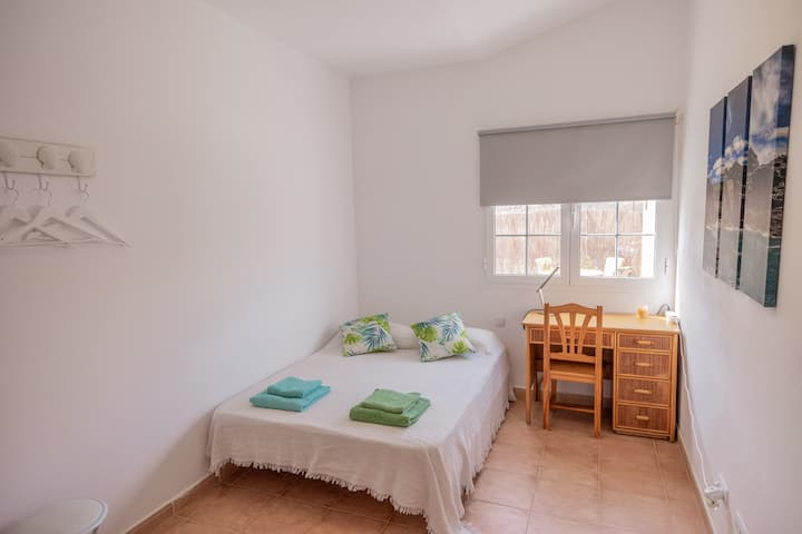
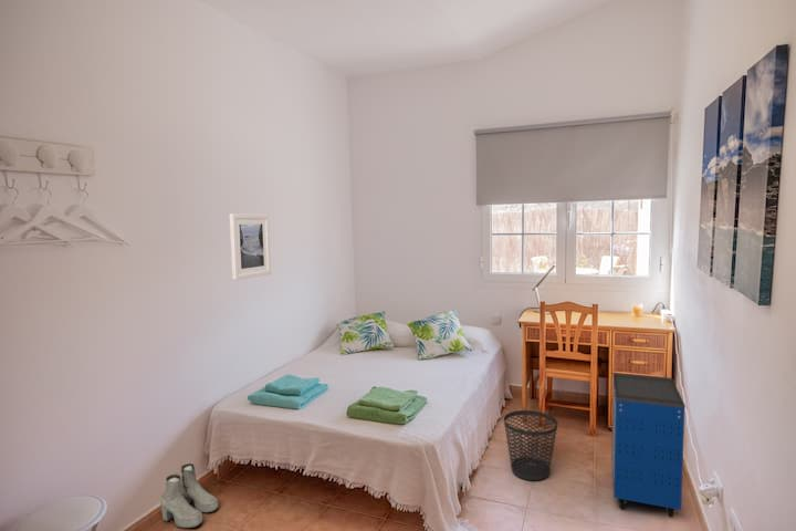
+ wastebasket [503,409,559,481]
+ boots [159,462,219,529]
+ cabinet [610,372,687,519]
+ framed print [229,214,272,281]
